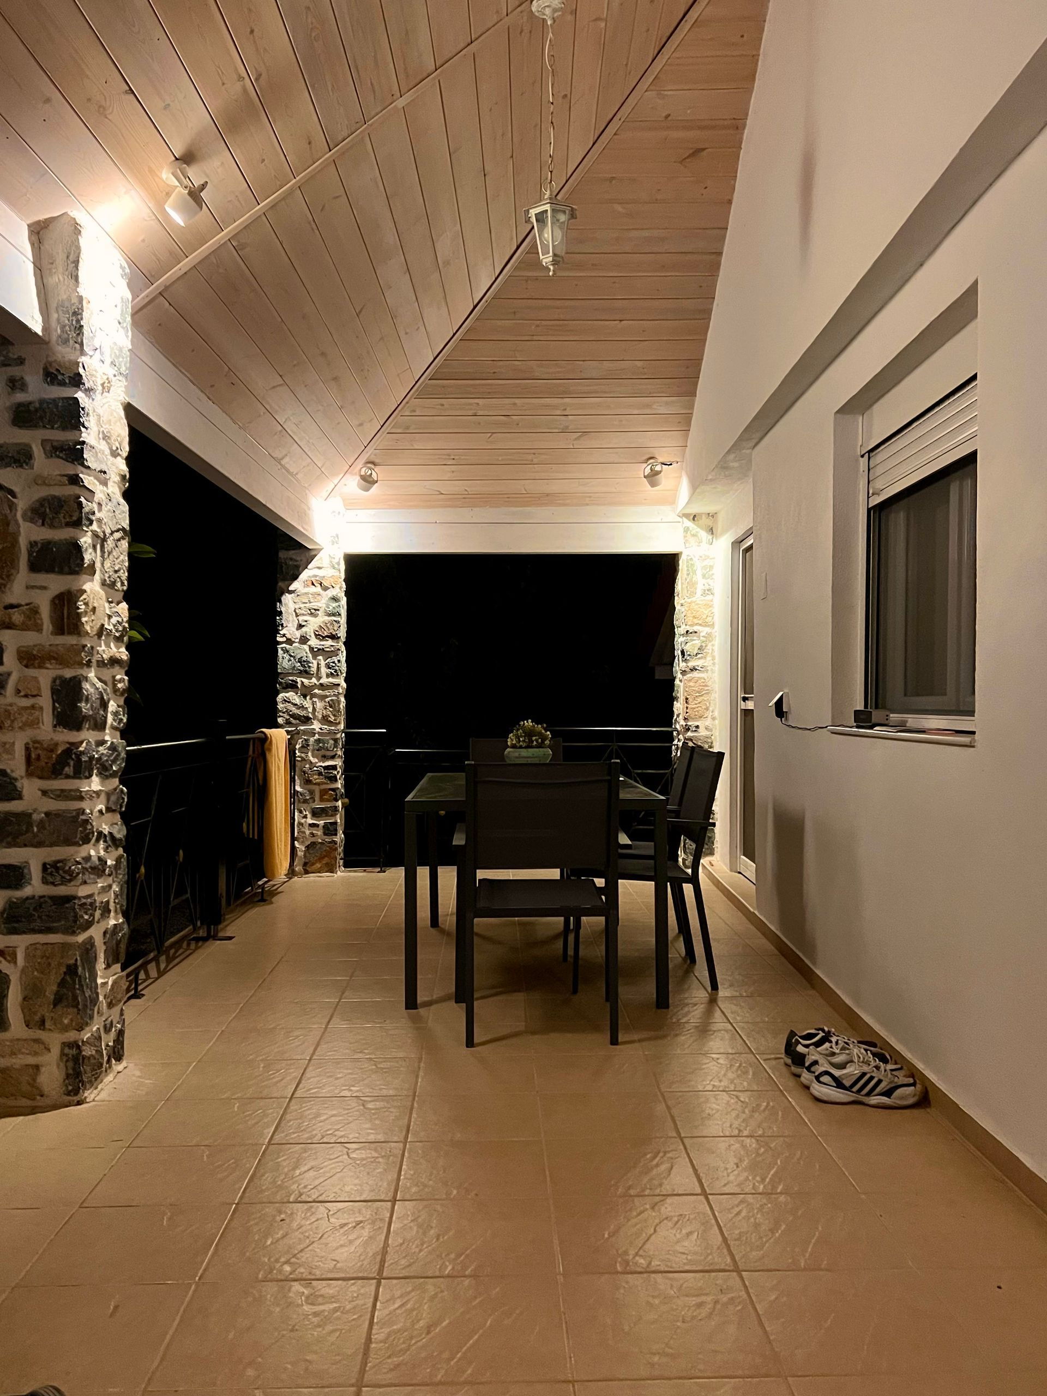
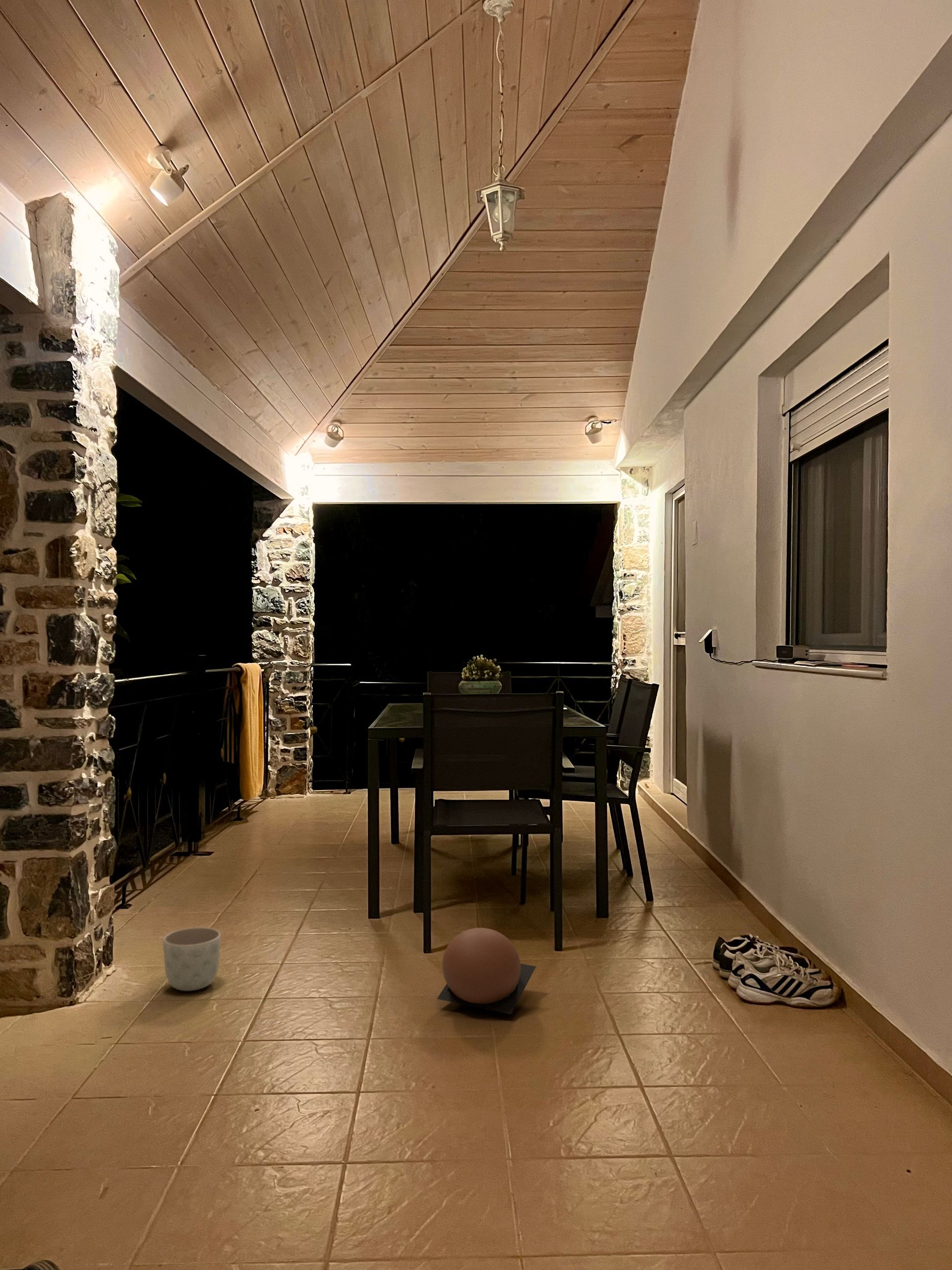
+ planter [162,927,222,992]
+ ball [437,927,536,1015]
